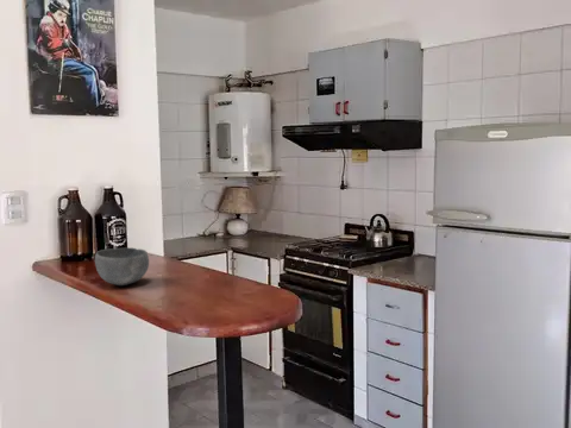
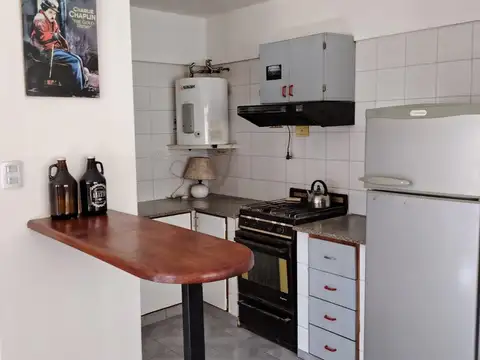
- bowl [94,247,150,287]
